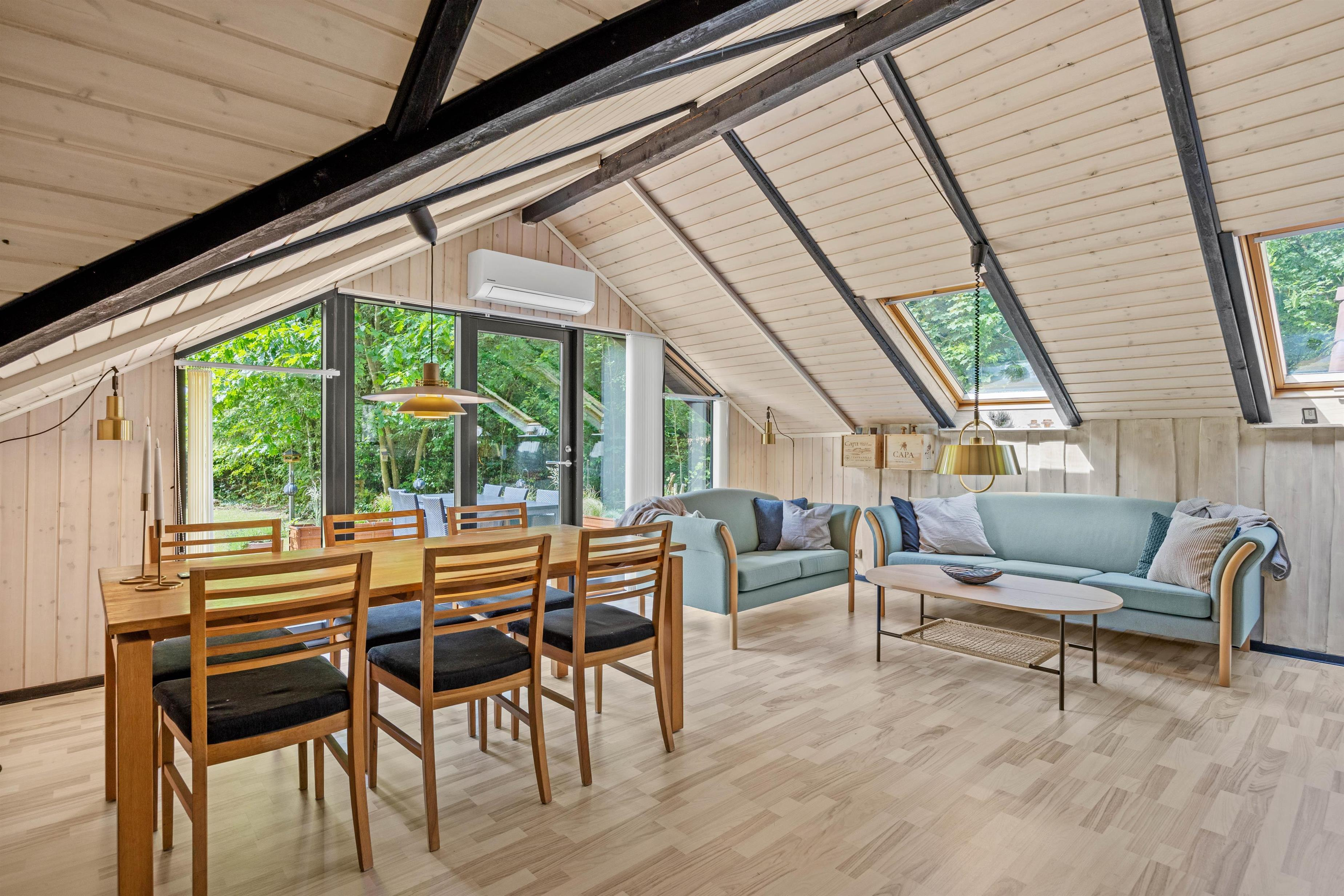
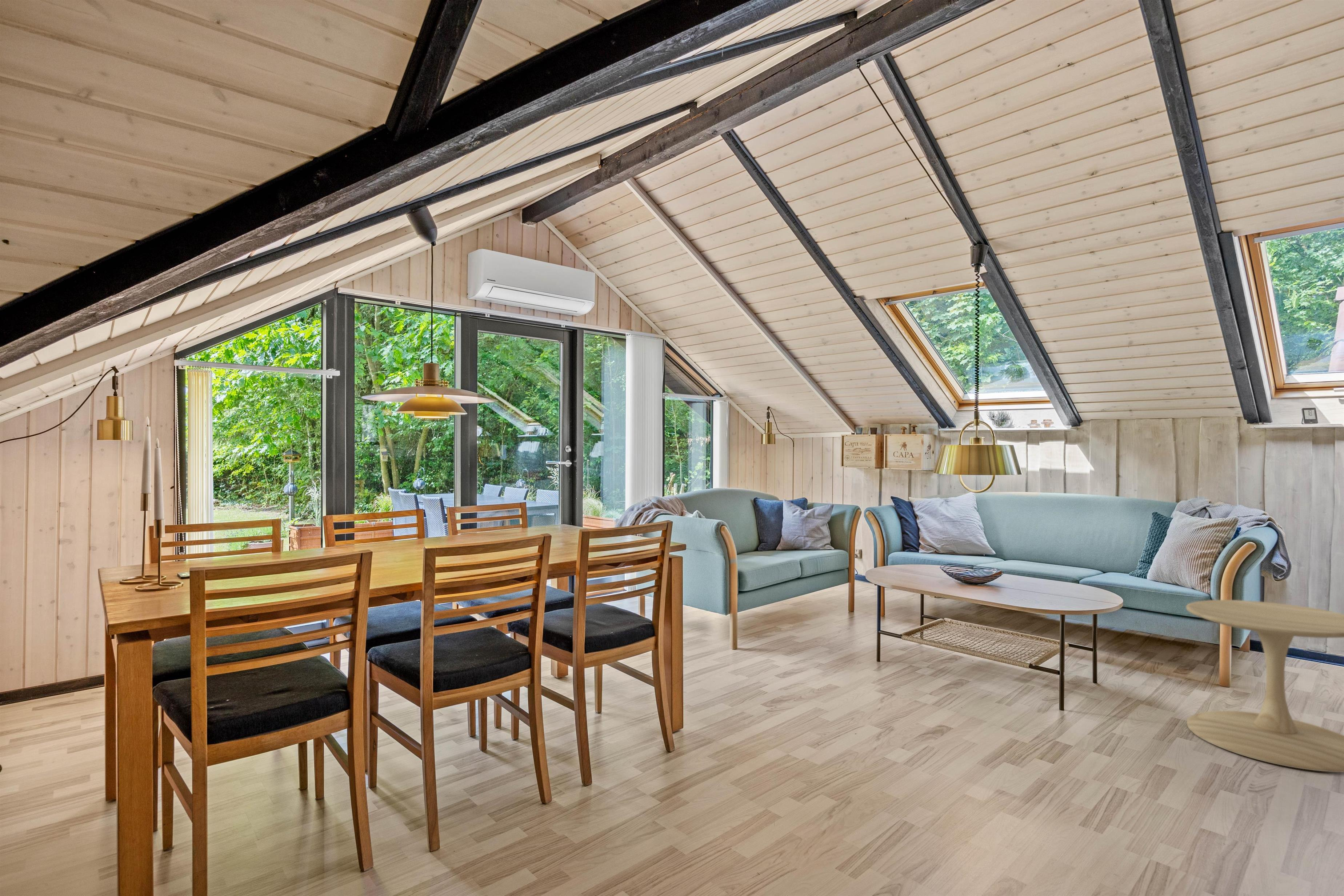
+ side table [1186,600,1344,773]
